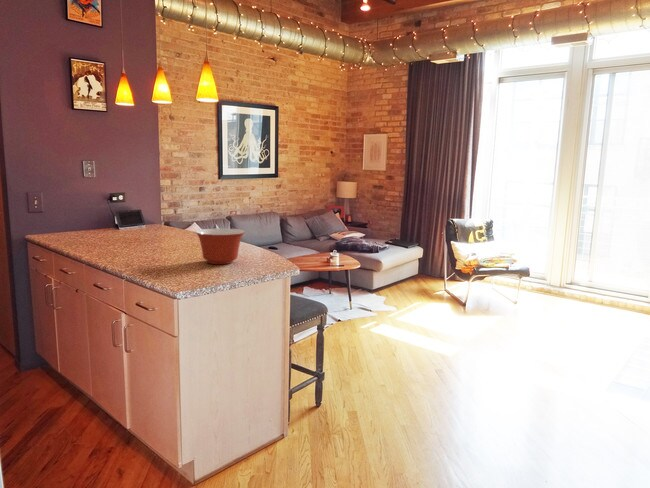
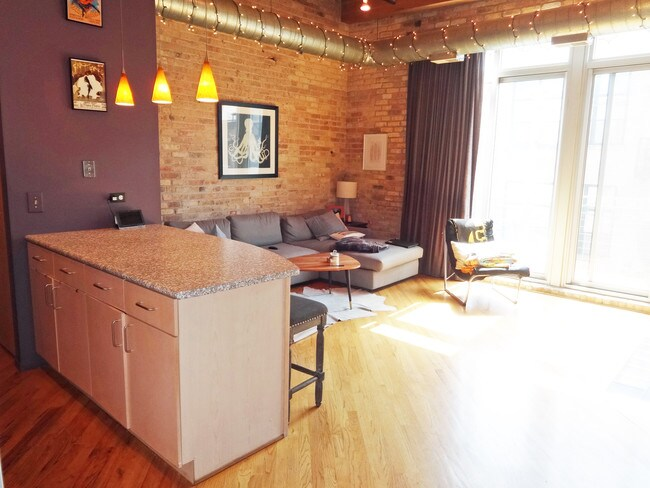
- mixing bowl [194,228,246,265]
